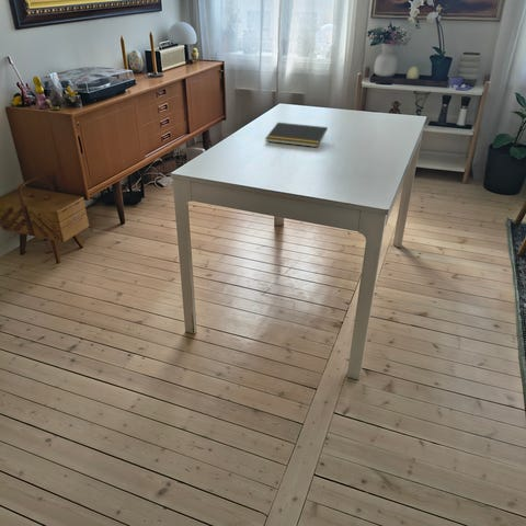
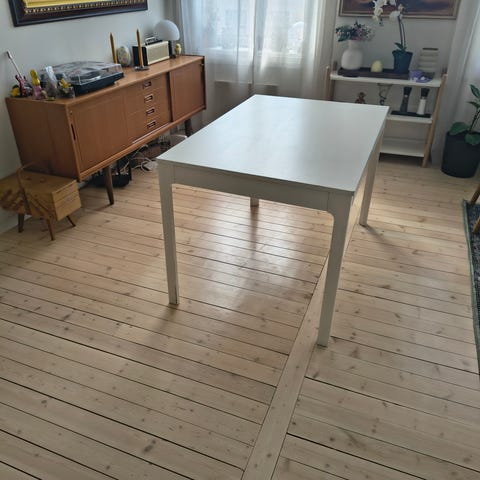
- notepad [264,122,329,148]
